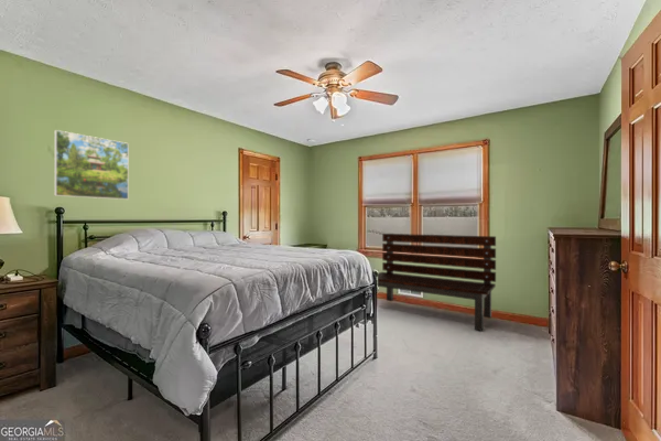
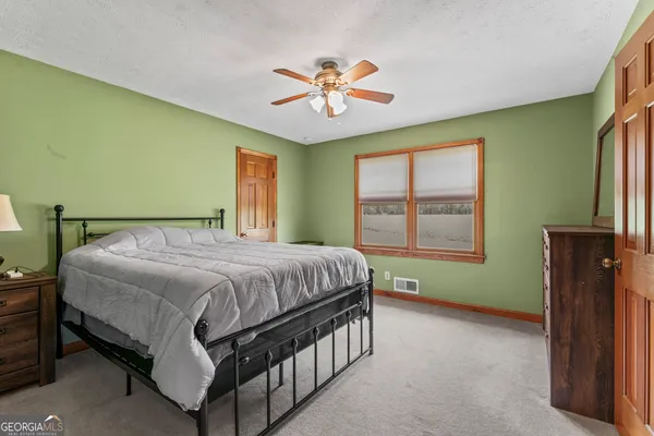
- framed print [54,129,130,201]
- bench [377,233,497,332]
